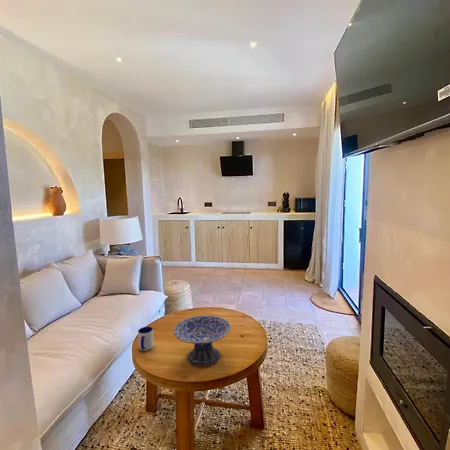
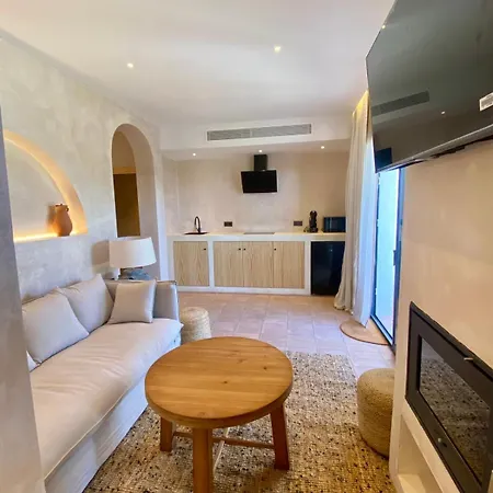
- decorative bowl [172,314,232,367]
- mug [137,326,155,351]
